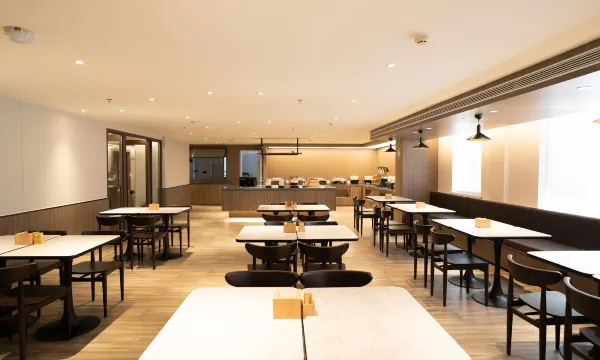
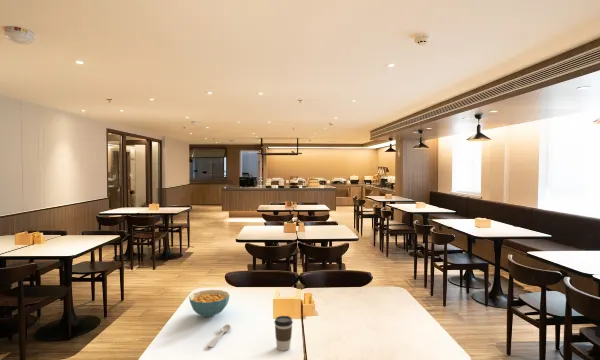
+ coffee cup [274,315,294,352]
+ cereal bowl [188,289,230,318]
+ spoon [207,324,232,349]
